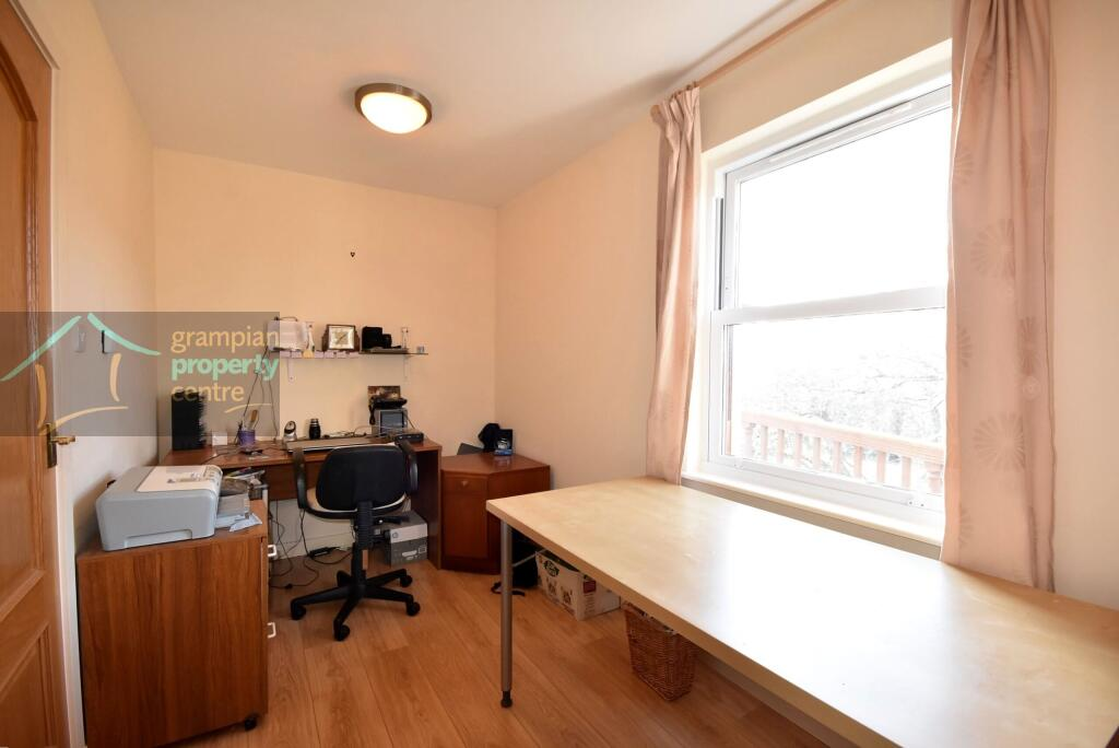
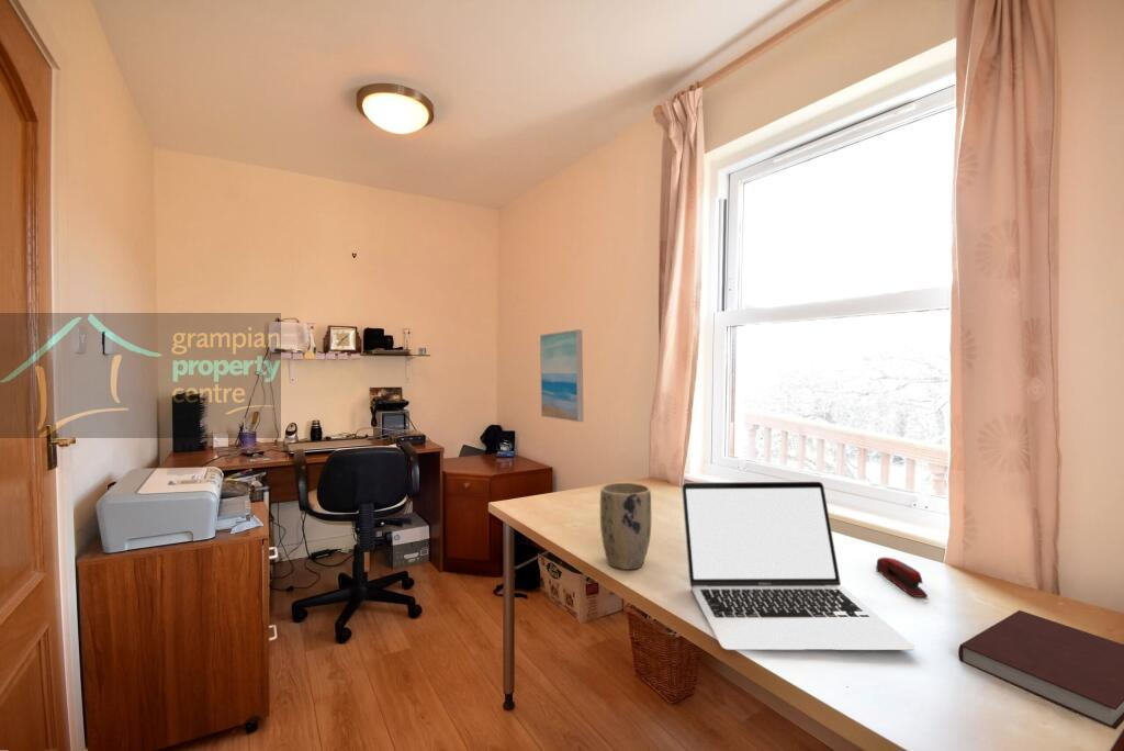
+ stapler [875,557,929,598]
+ notebook [957,609,1124,730]
+ wall art [539,328,585,423]
+ laptop [681,480,915,651]
+ plant pot [599,482,652,571]
